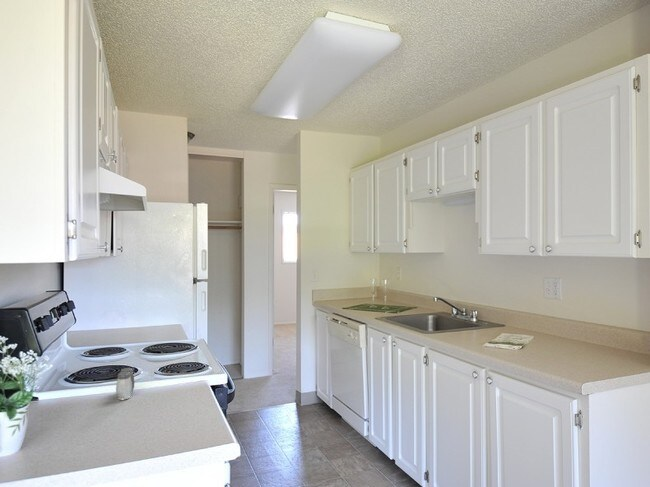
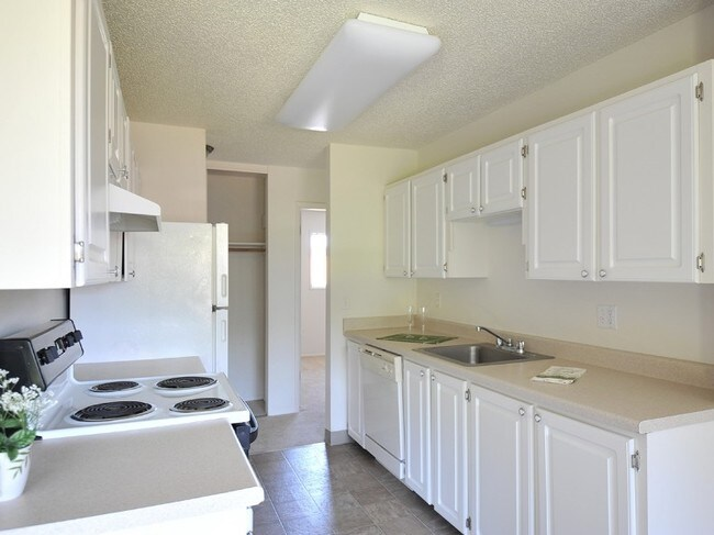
- salt and pepper shaker [115,367,135,401]
